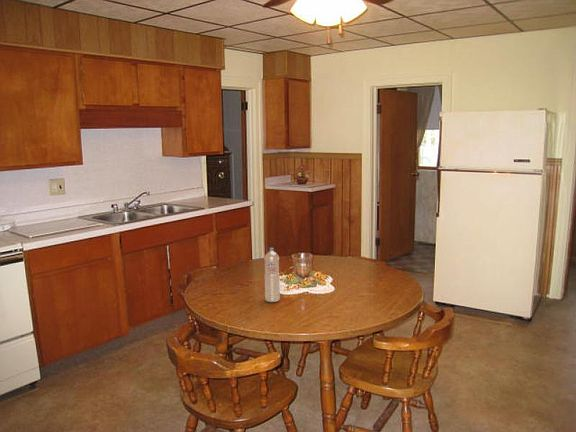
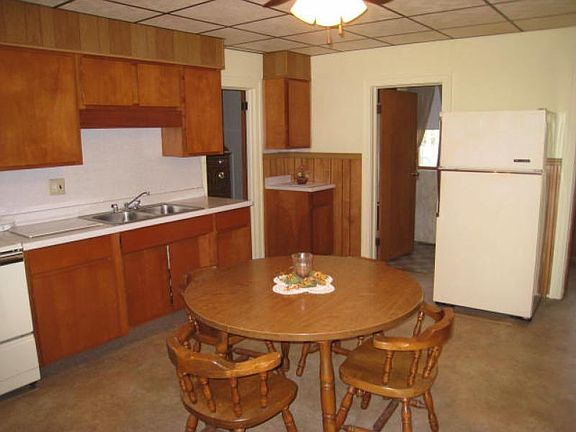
- water bottle [263,247,281,303]
